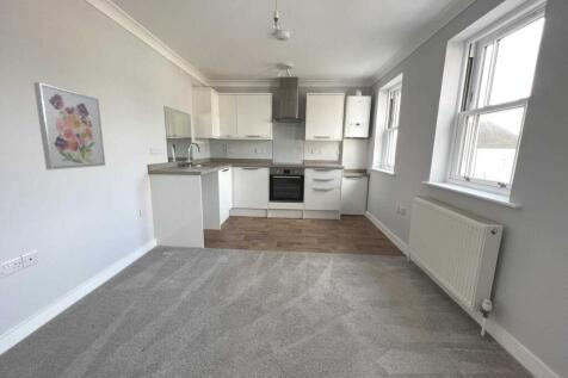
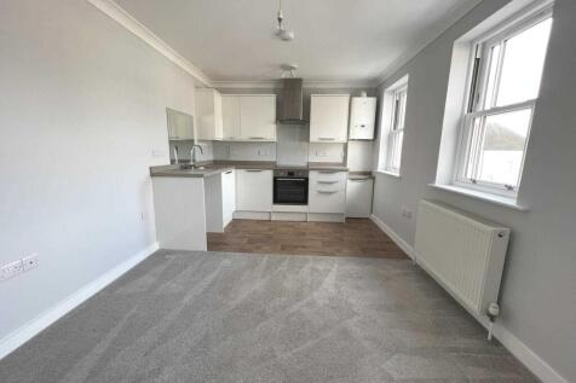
- wall art [32,81,106,171]
